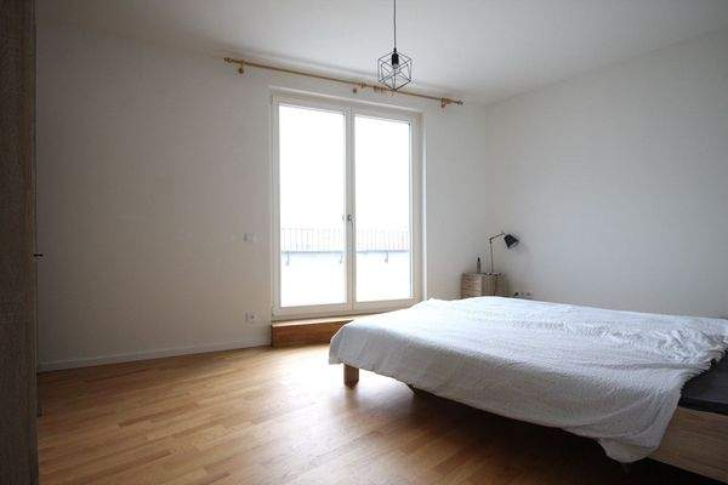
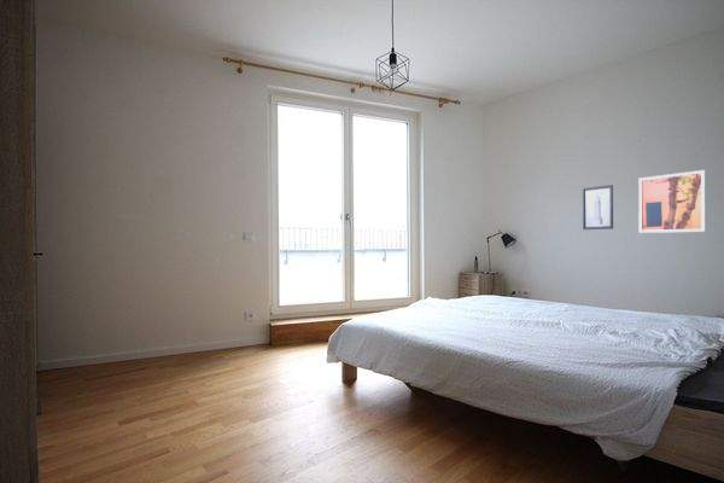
+ wall art [582,184,614,231]
+ wall art [637,169,708,234]
